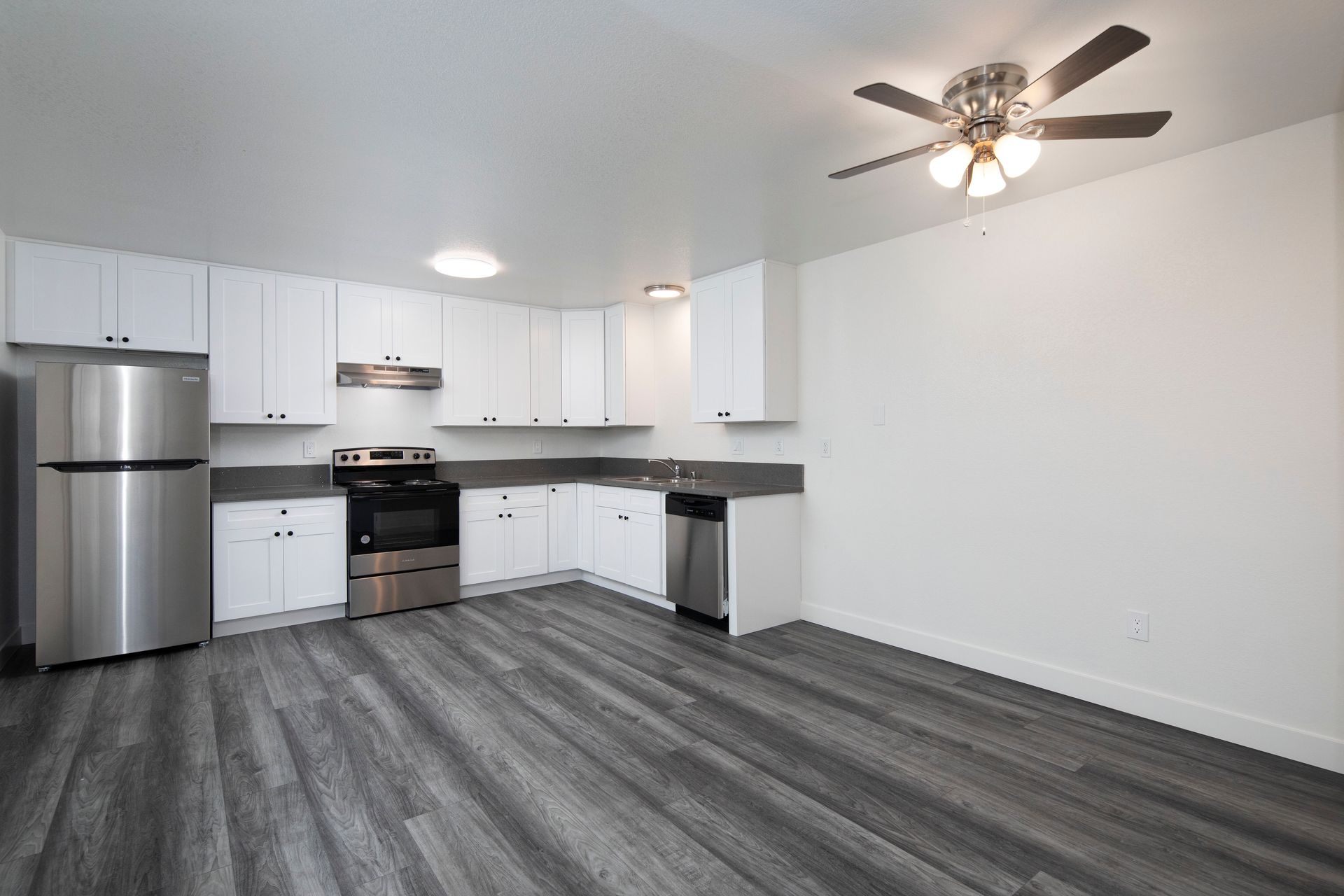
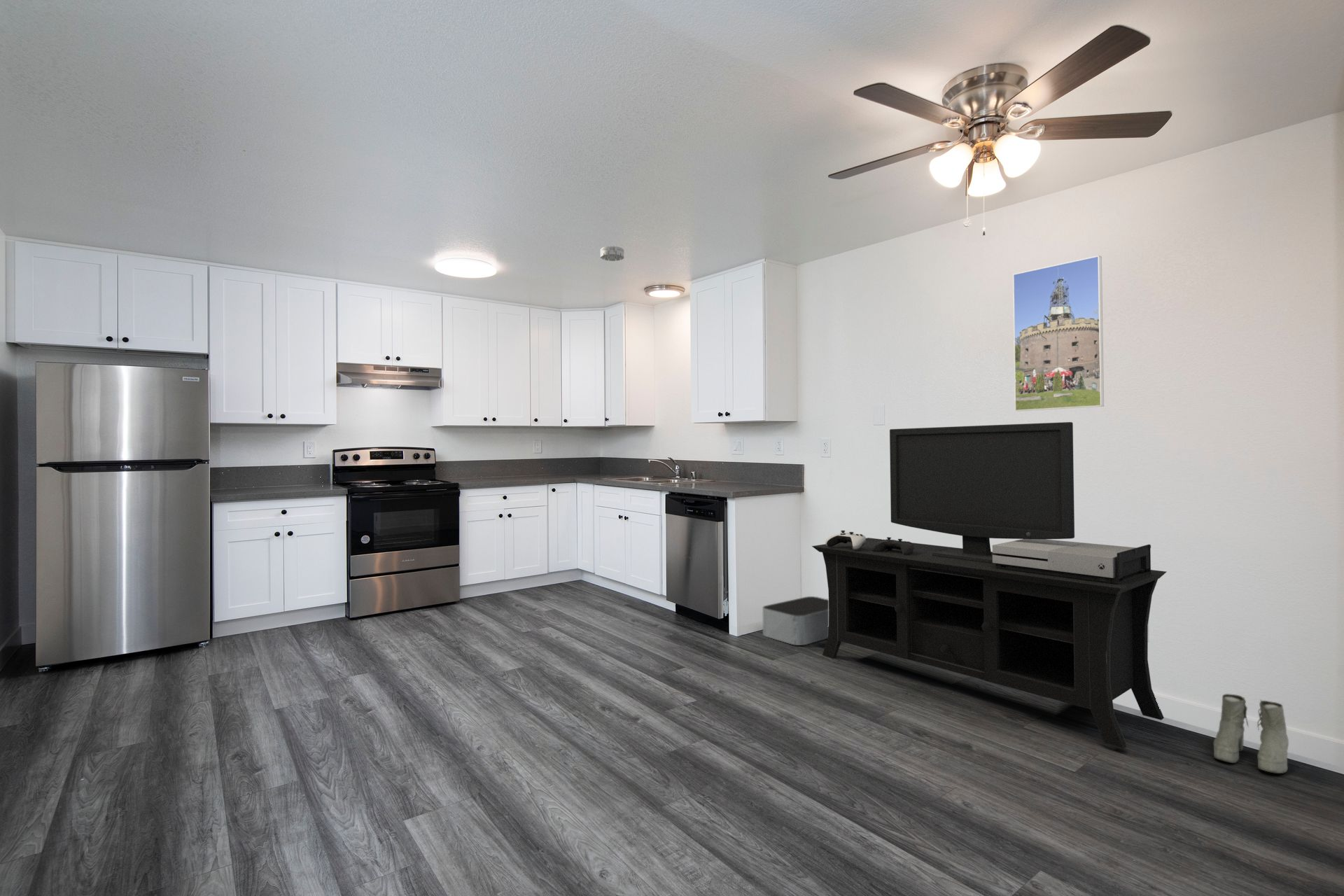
+ boots [1213,693,1289,774]
+ smoke detector [600,245,625,262]
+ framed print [1012,255,1105,412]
+ storage bin [762,596,829,646]
+ media console [811,421,1167,750]
